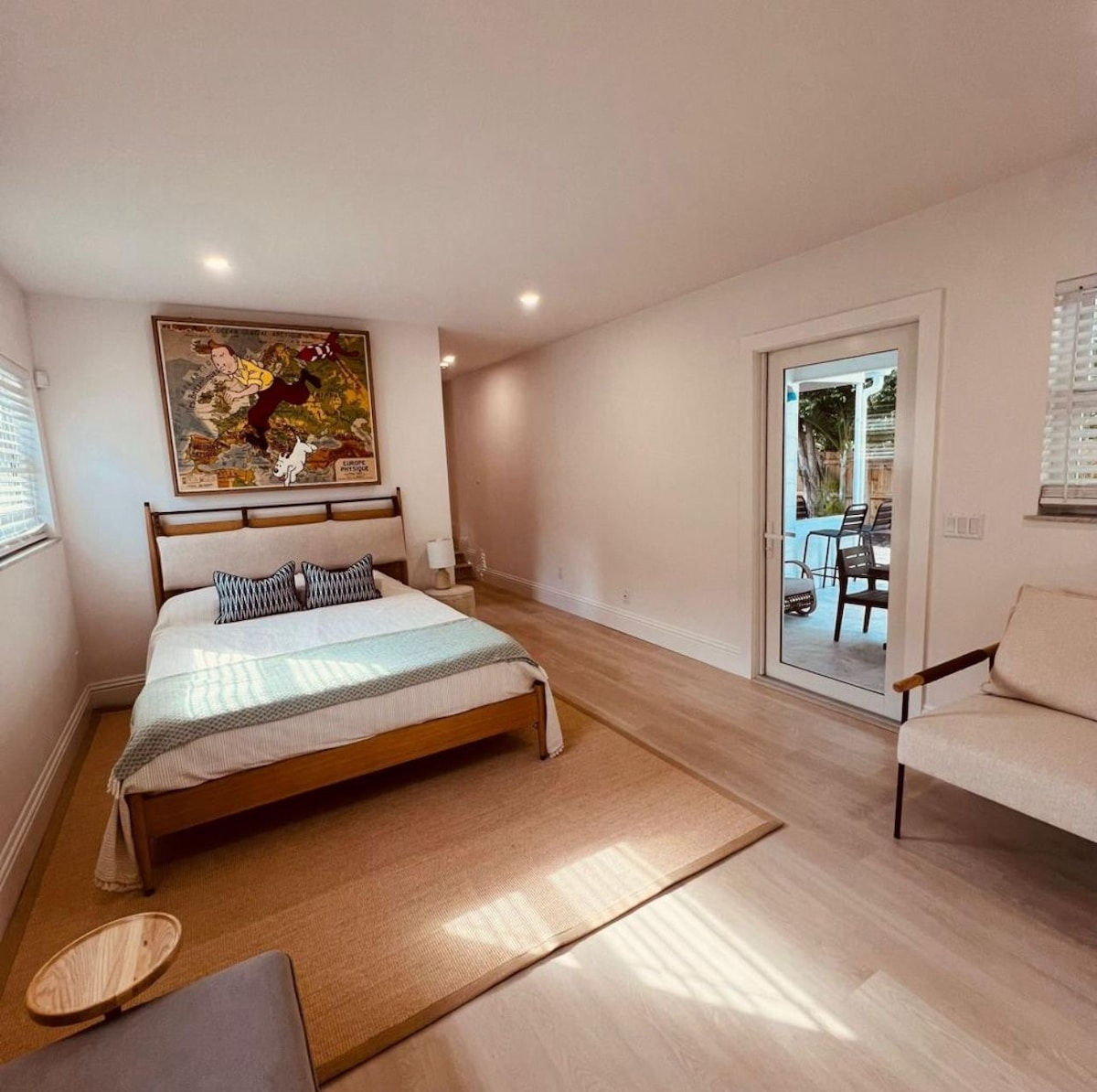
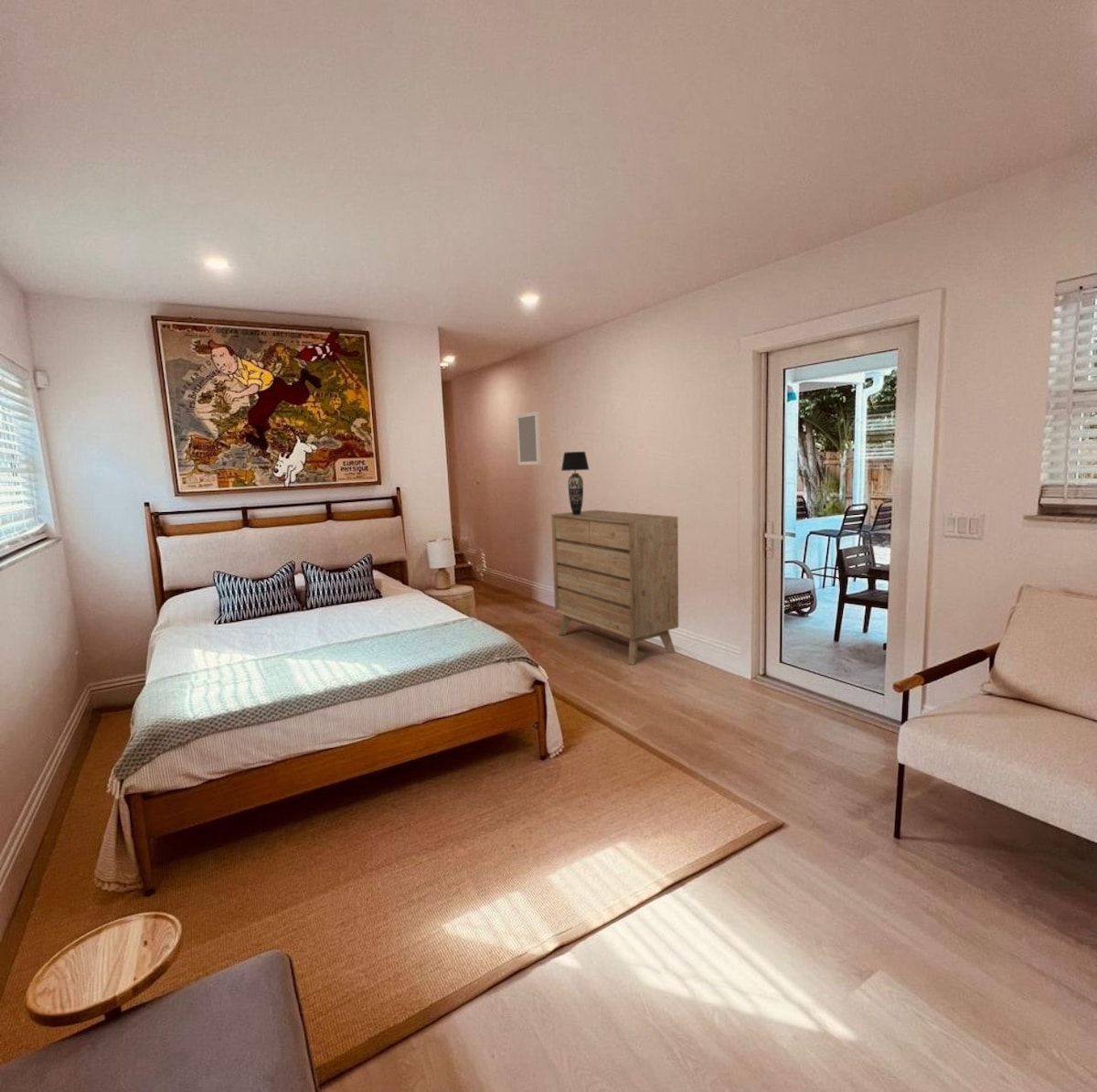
+ home mirror [516,411,542,466]
+ dresser [550,509,679,666]
+ table lamp [560,451,590,515]
